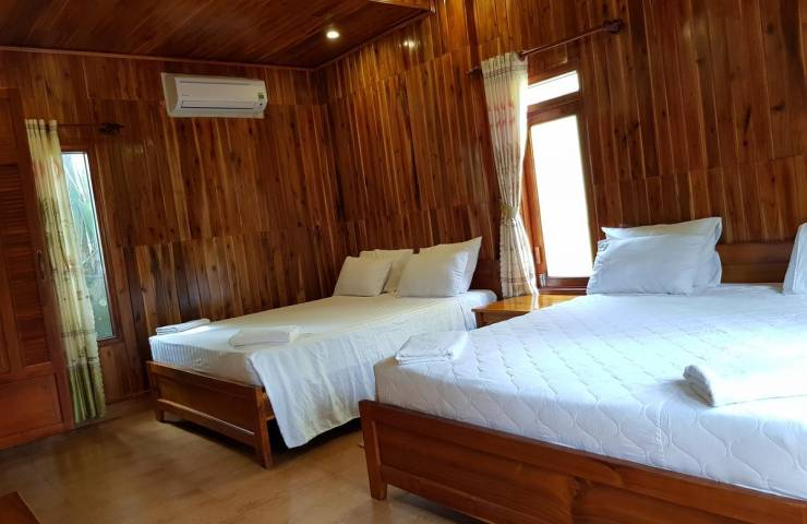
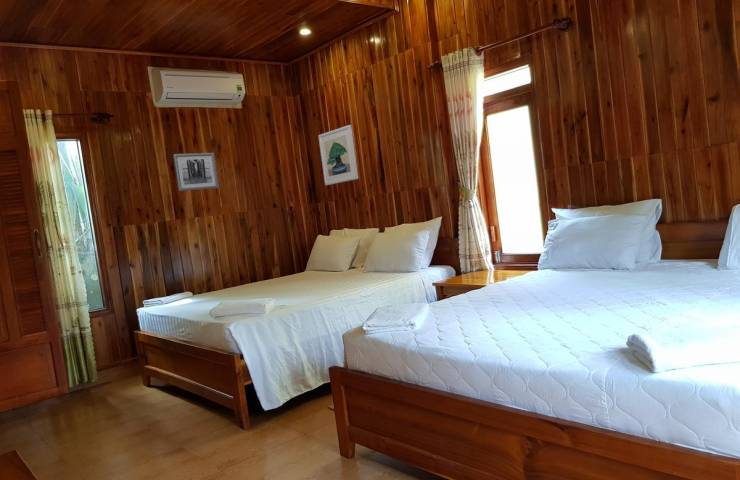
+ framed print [318,124,359,186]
+ wall art [172,152,220,192]
